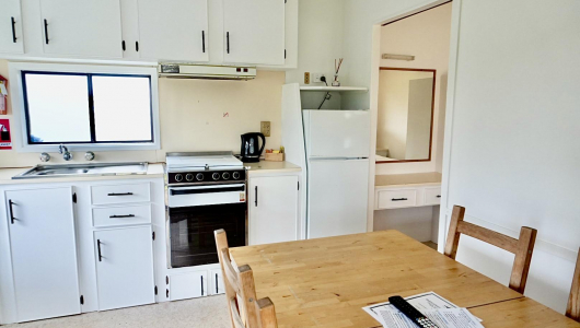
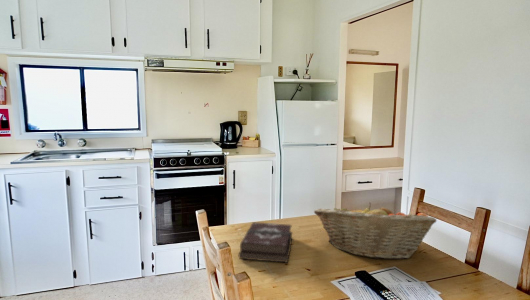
+ fruit basket [313,202,438,260]
+ hardback book [238,221,294,264]
